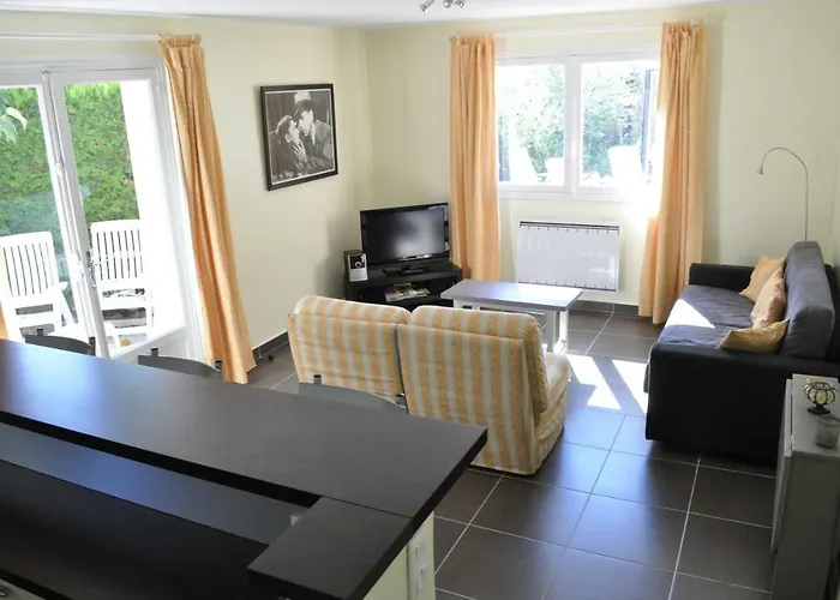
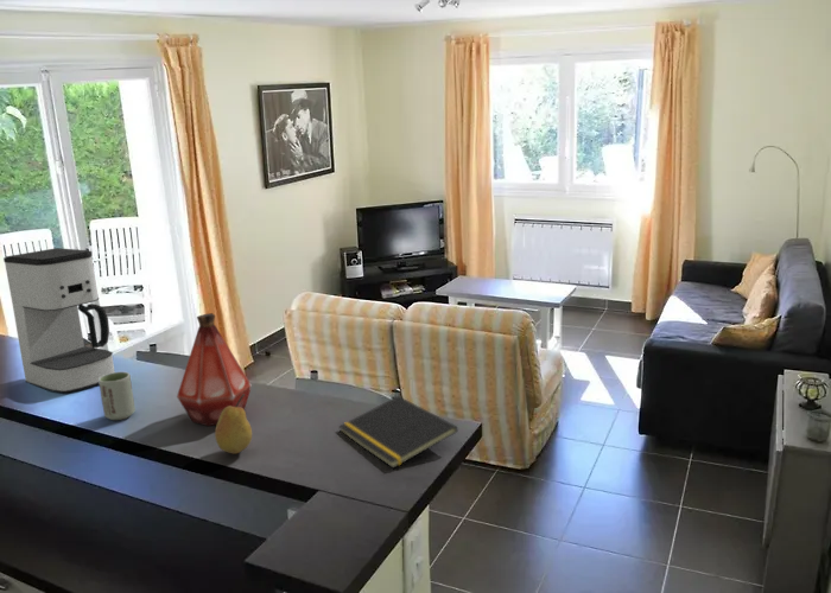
+ notepad [337,395,459,470]
+ bottle [176,312,253,427]
+ fruit [214,394,253,455]
+ coffee maker [2,247,116,394]
+ cup [99,371,137,421]
